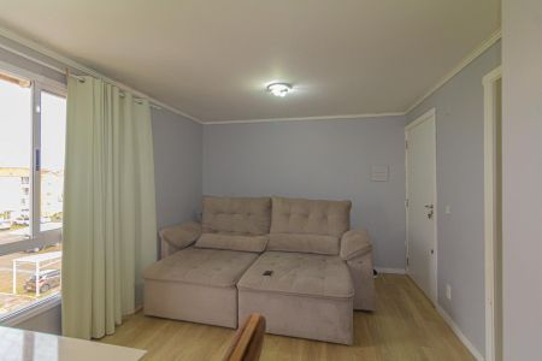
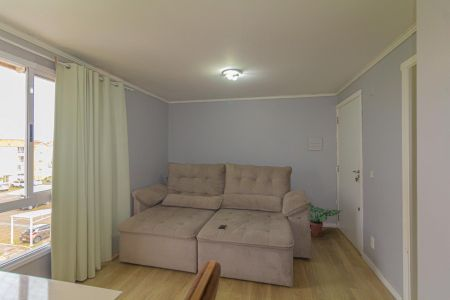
+ potted plant [308,201,342,237]
